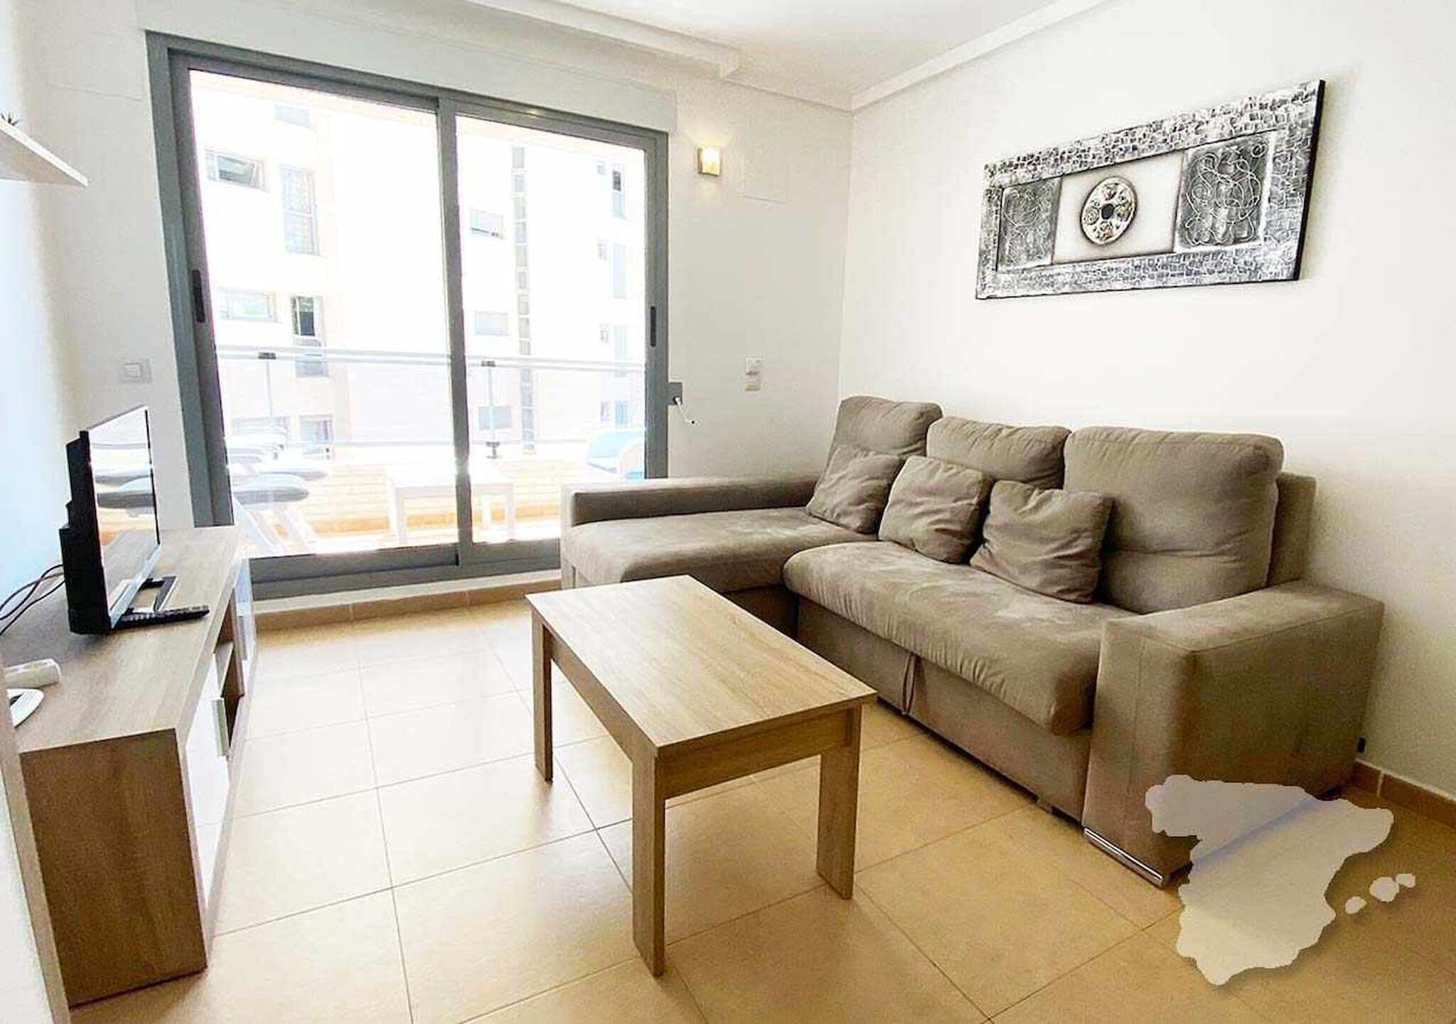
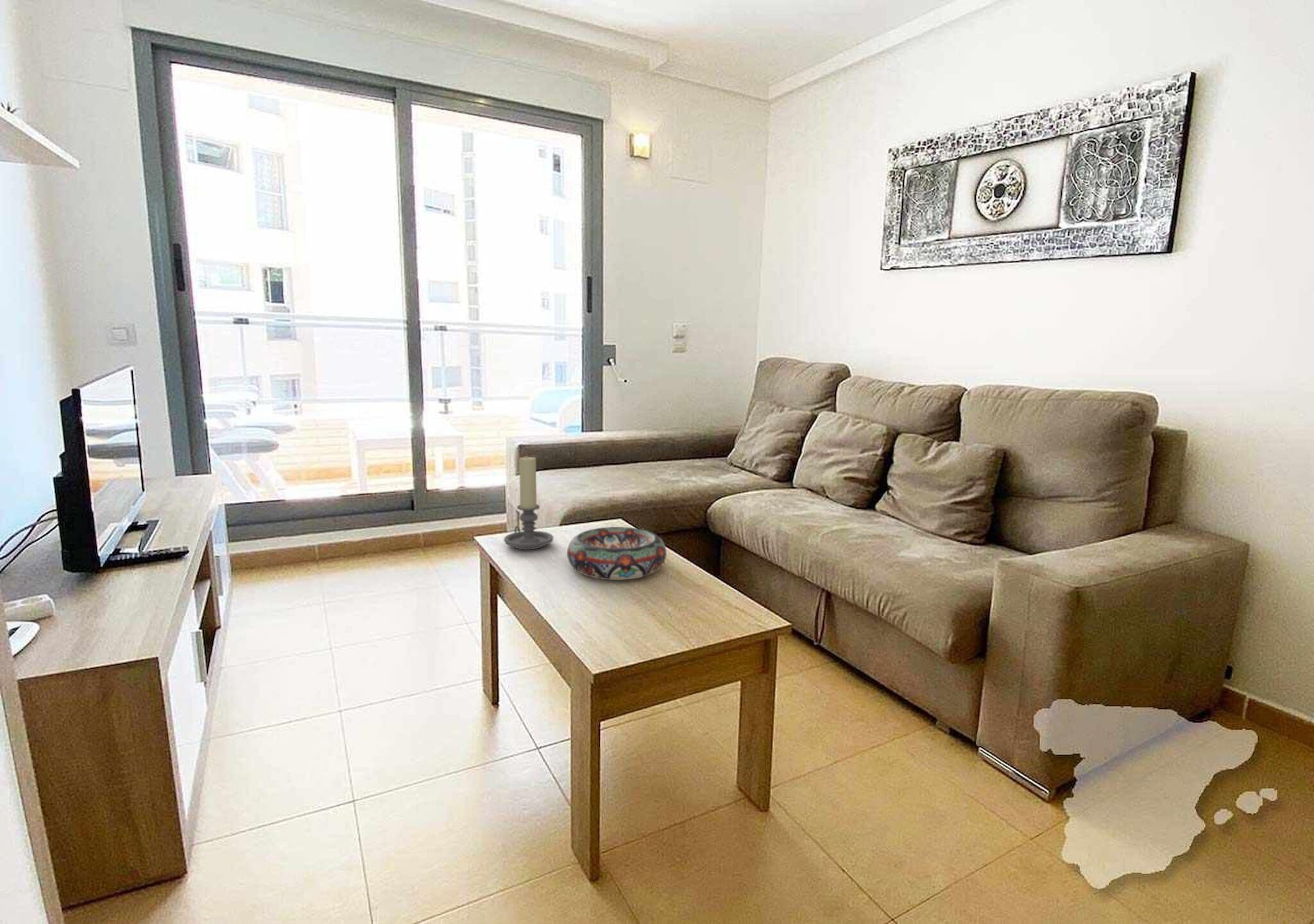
+ candle holder [503,455,554,550]
+ decorative bowl [567,526,667,581]
